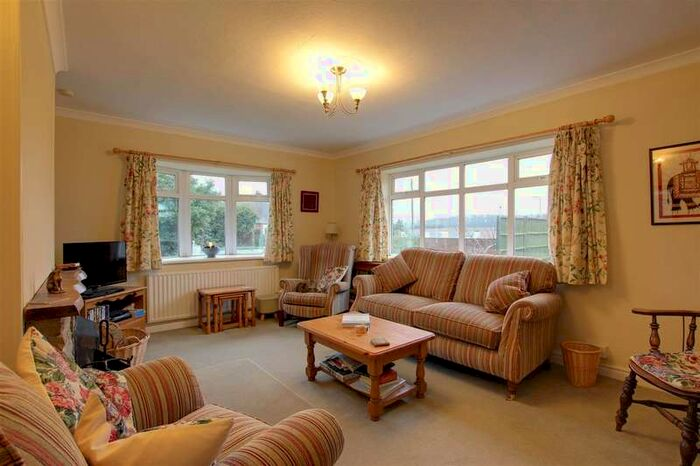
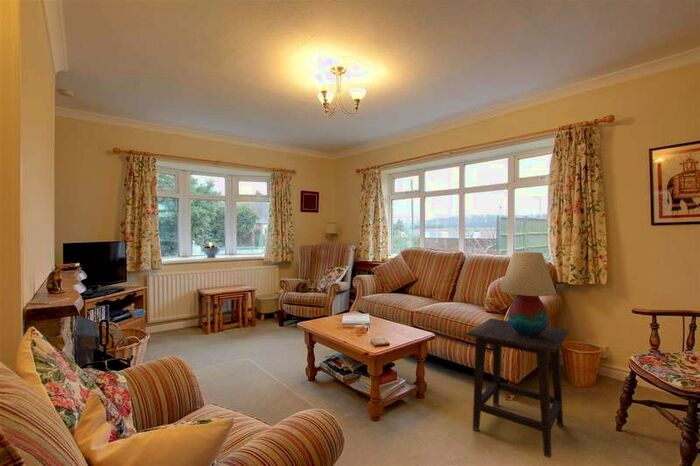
+ table lamp [500,251,557,336]
+ side table [465,317,570,459]
